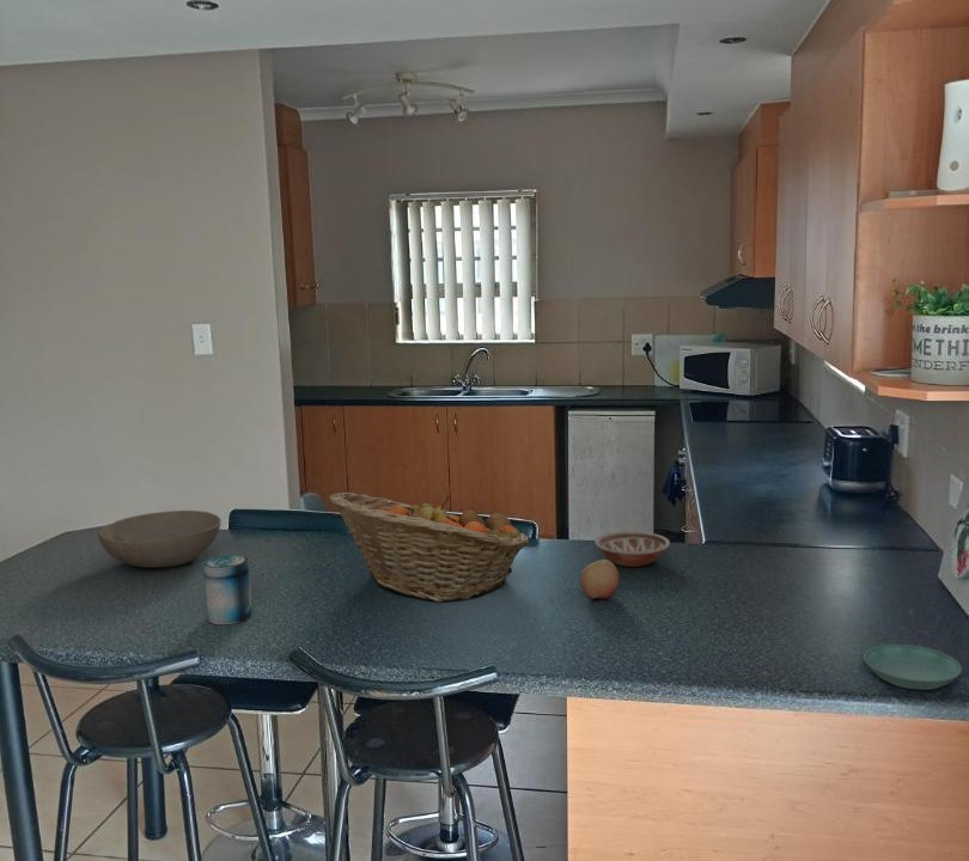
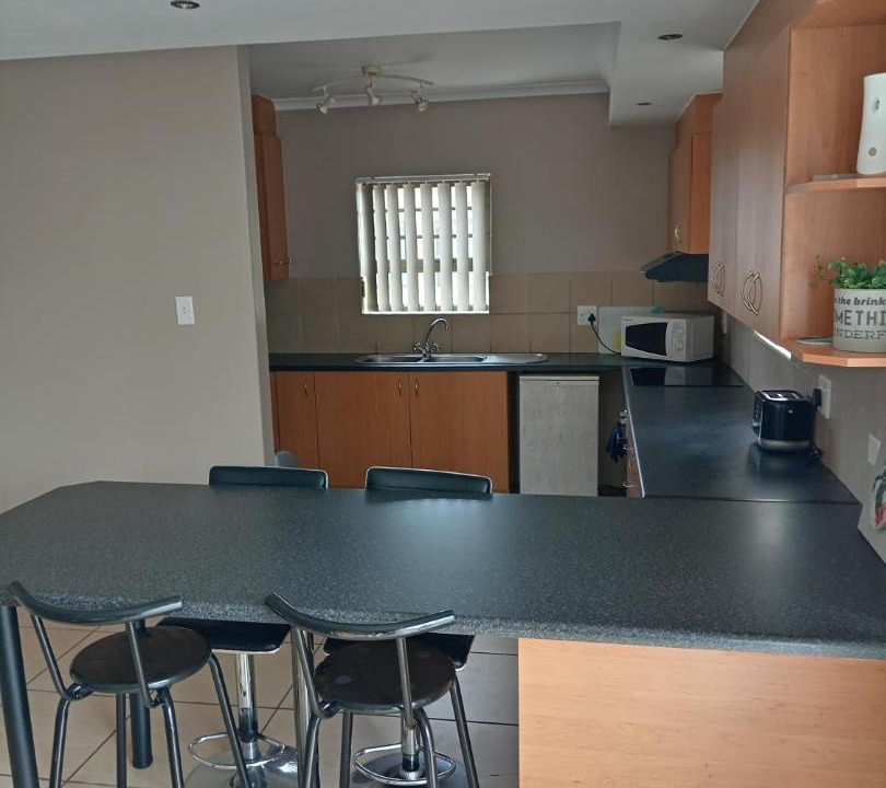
- saucer [863,643,963,691]
- beverage can [202,554,254,625]
- fruit basket [329,491,531,603]
- bowl [97,509,223,569]
- fruit [579,558,620,600]
- bowl [593,530,671,568]
